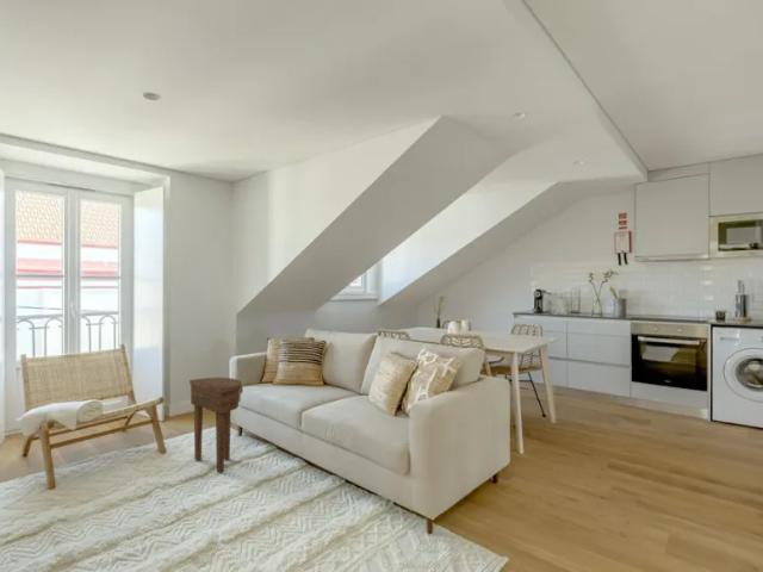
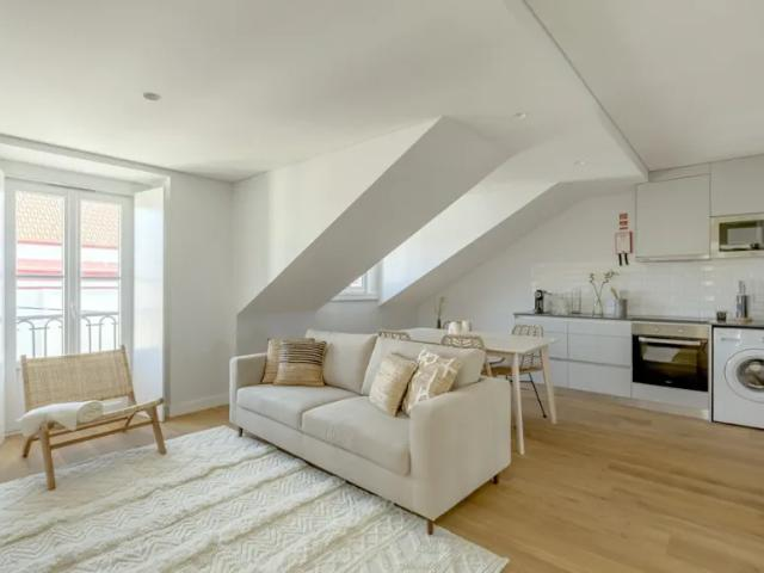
- side table [188,377,244,473]
